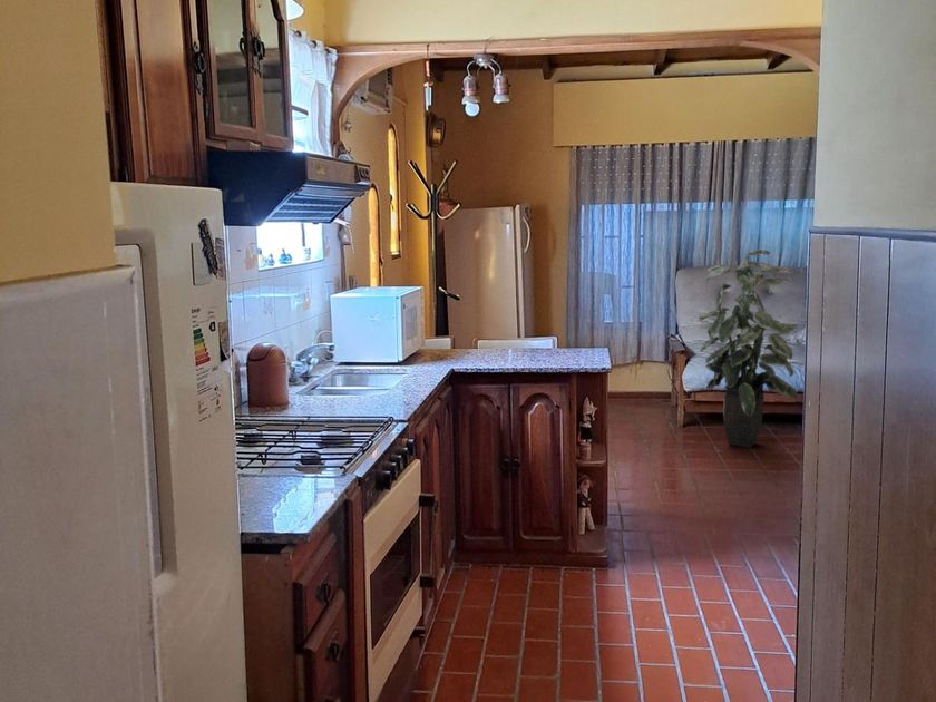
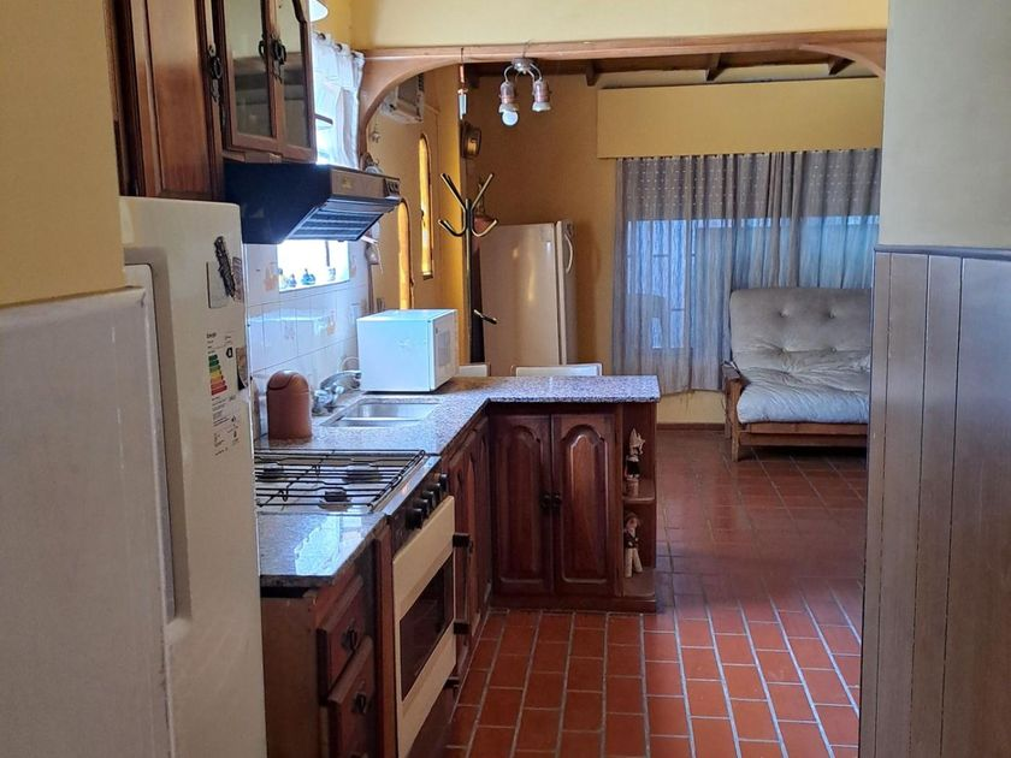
- indoor plant [698,248,799,449]
